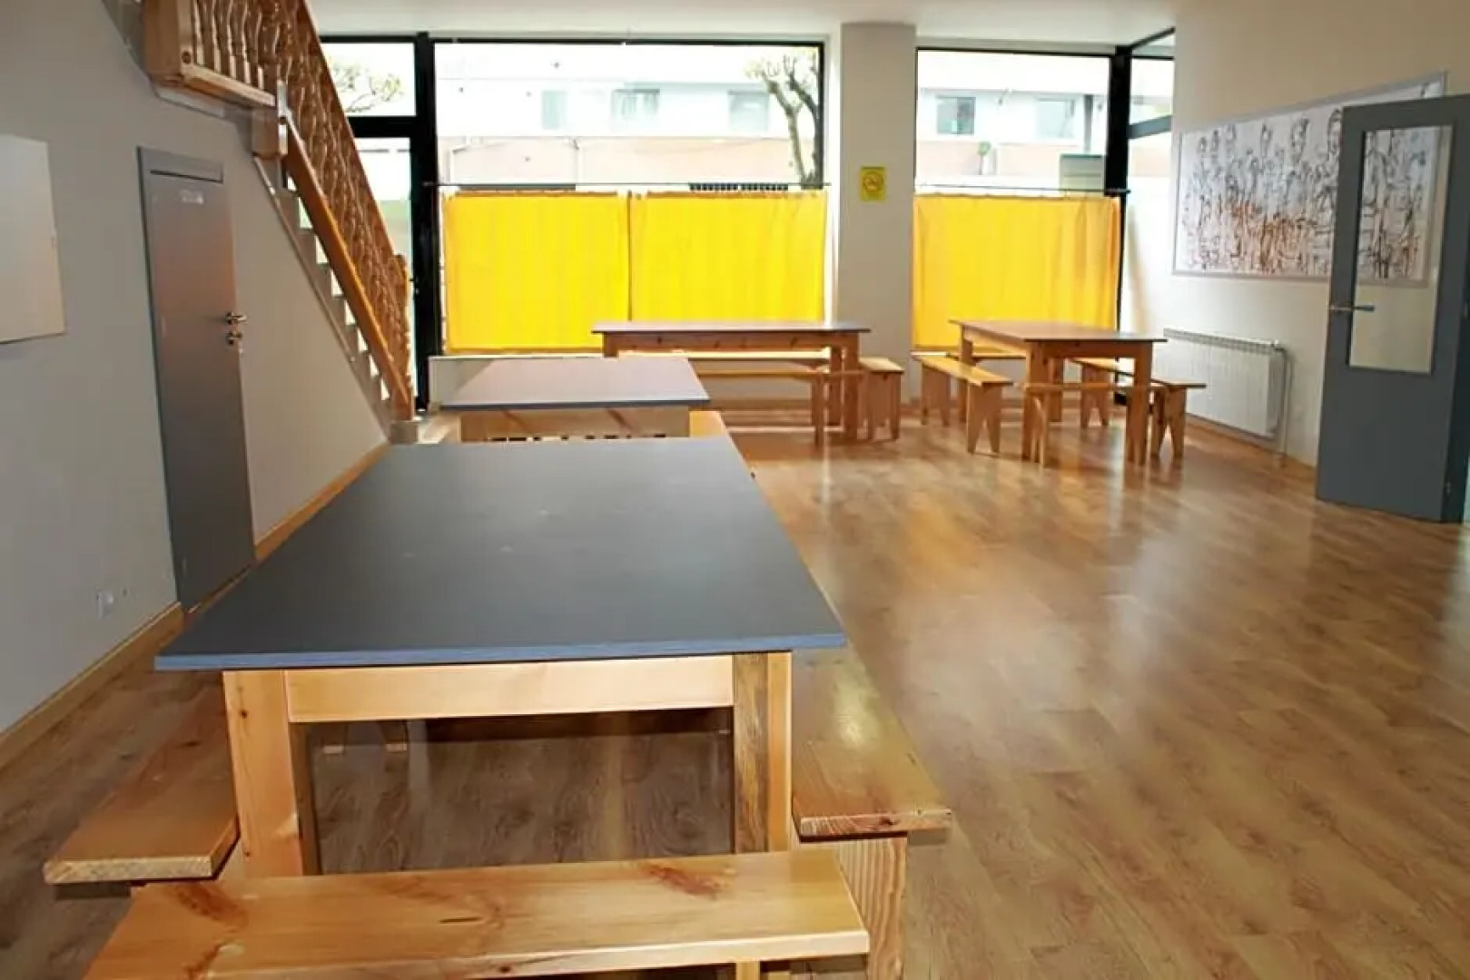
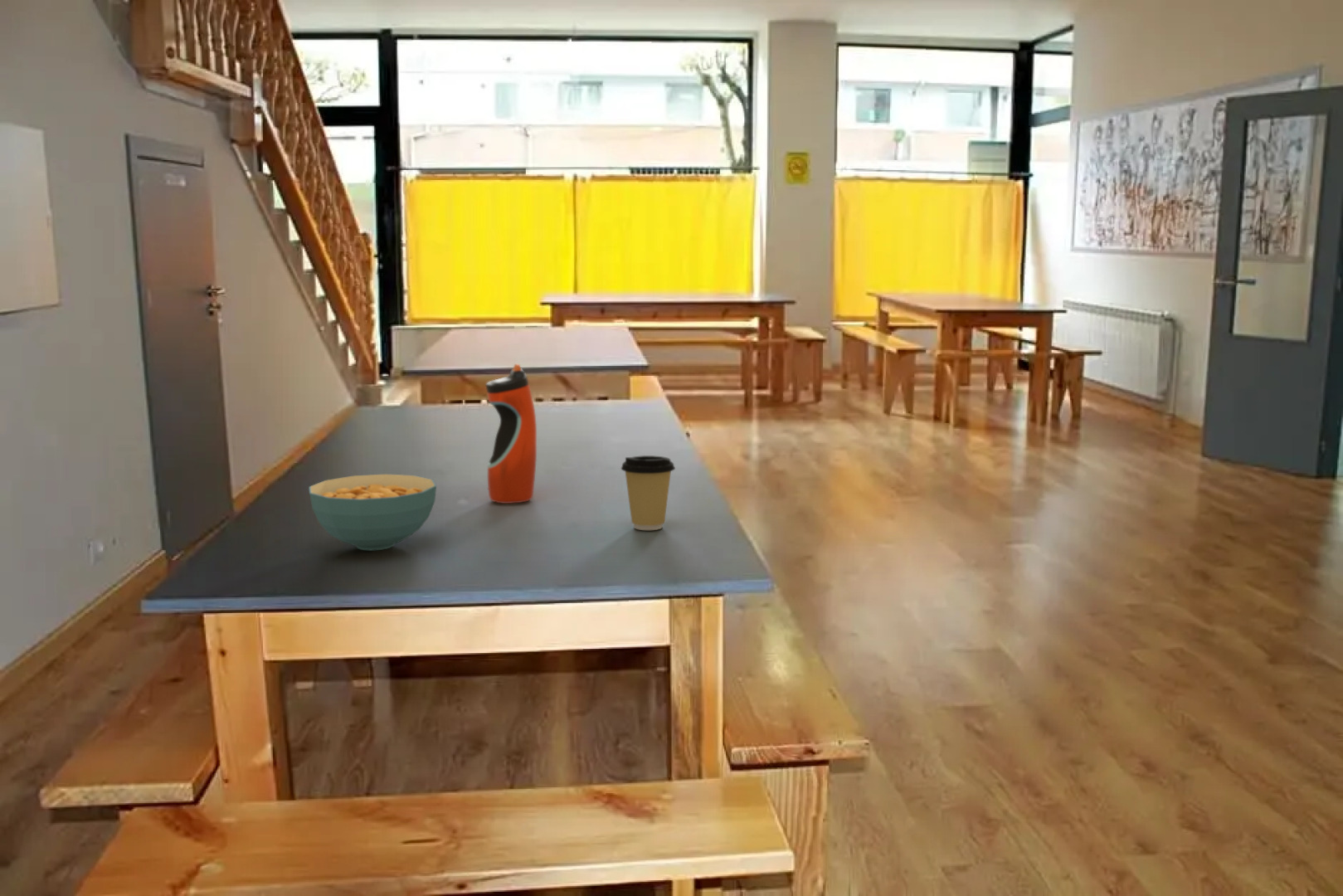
+ cereal bowl [309,473,437,552]
+ water bottle [484,363,538,504]
+ coffee cup [620,455,676,531]
